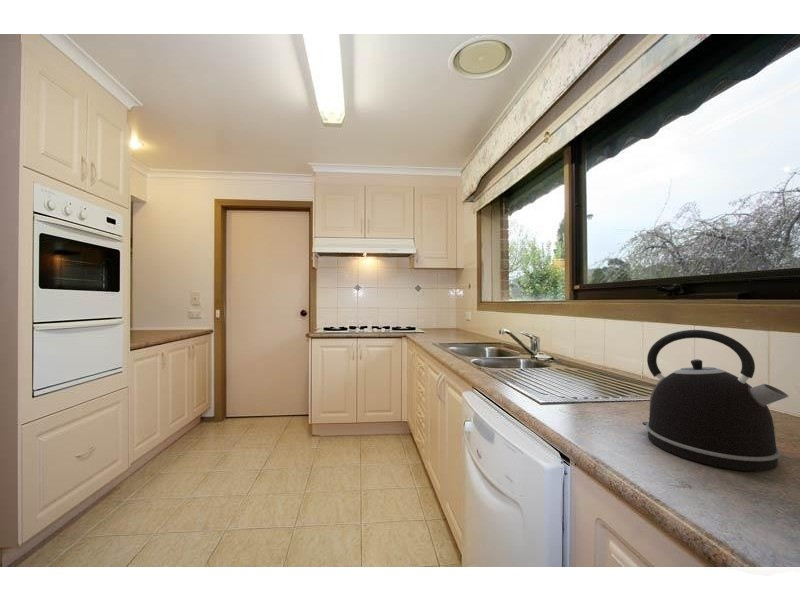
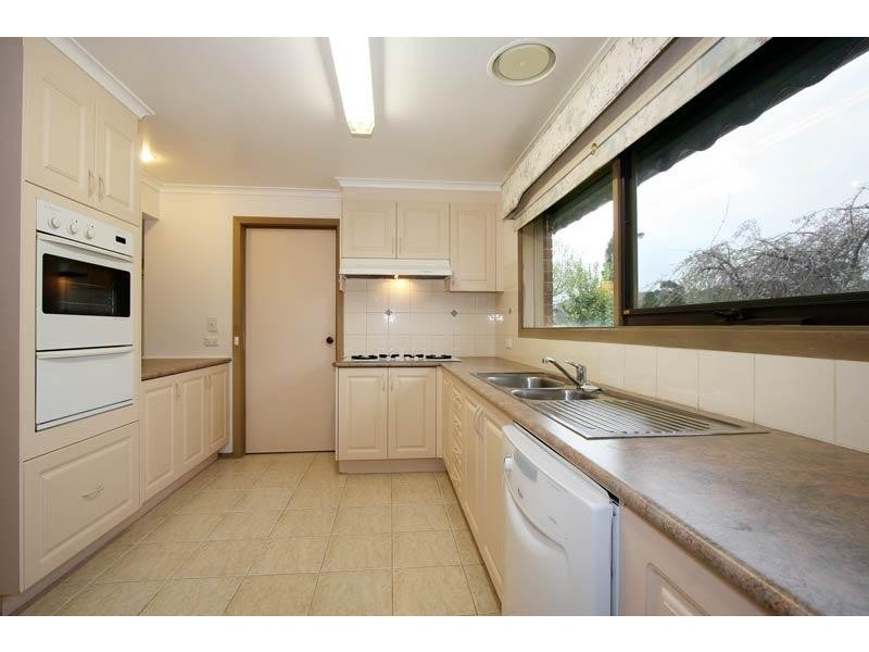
- kettle [641,329,789,472]
